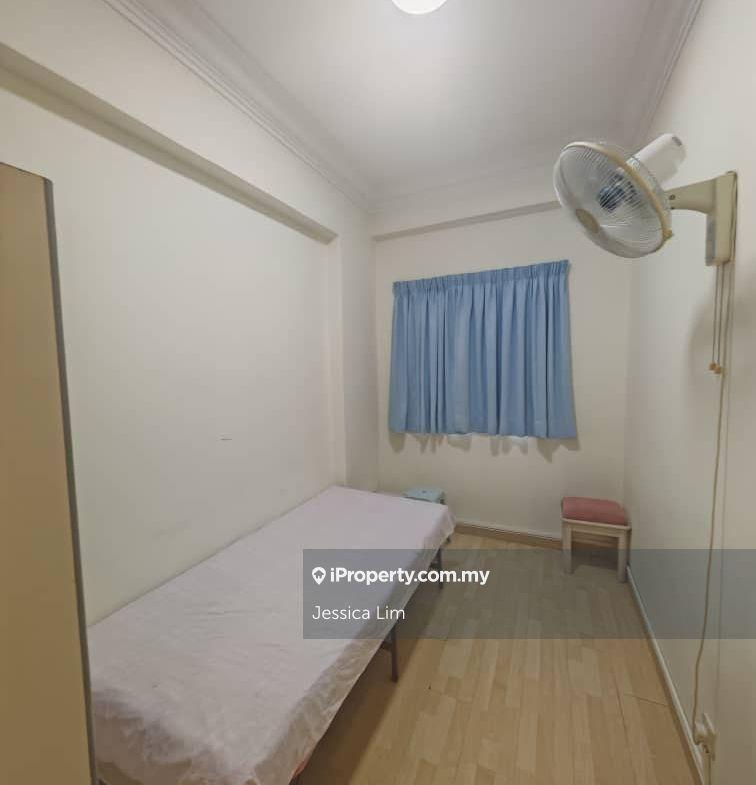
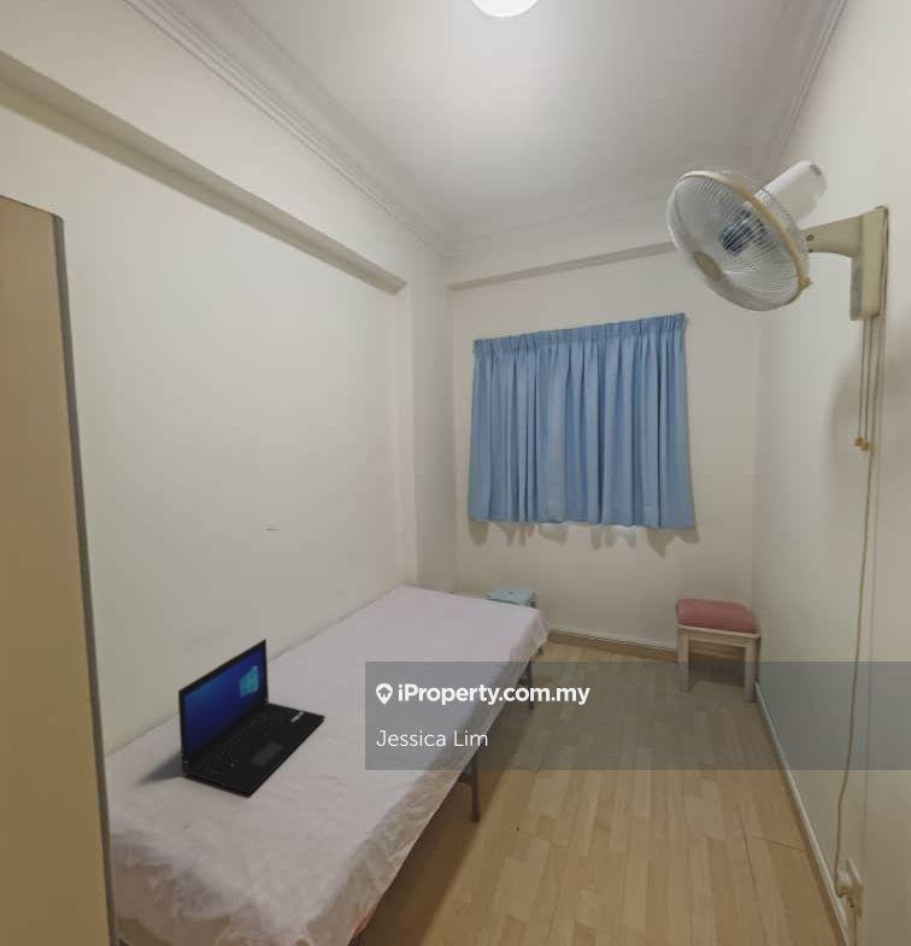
+ laptop [177,637,327,795]
